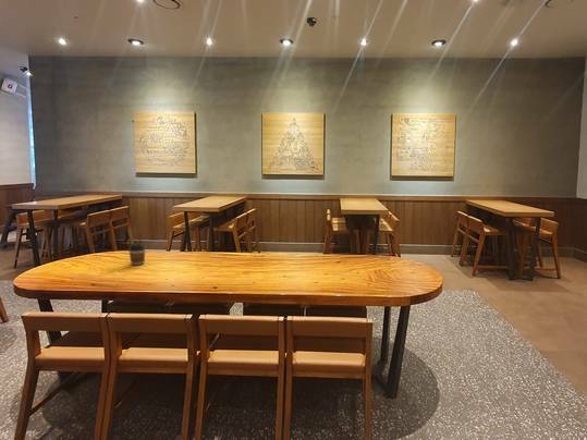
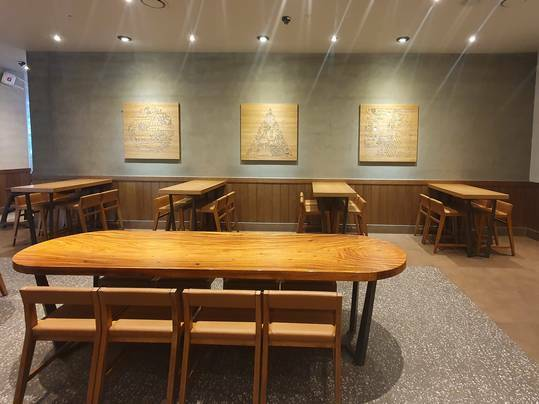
- coffee cup [127,242,147,266]
